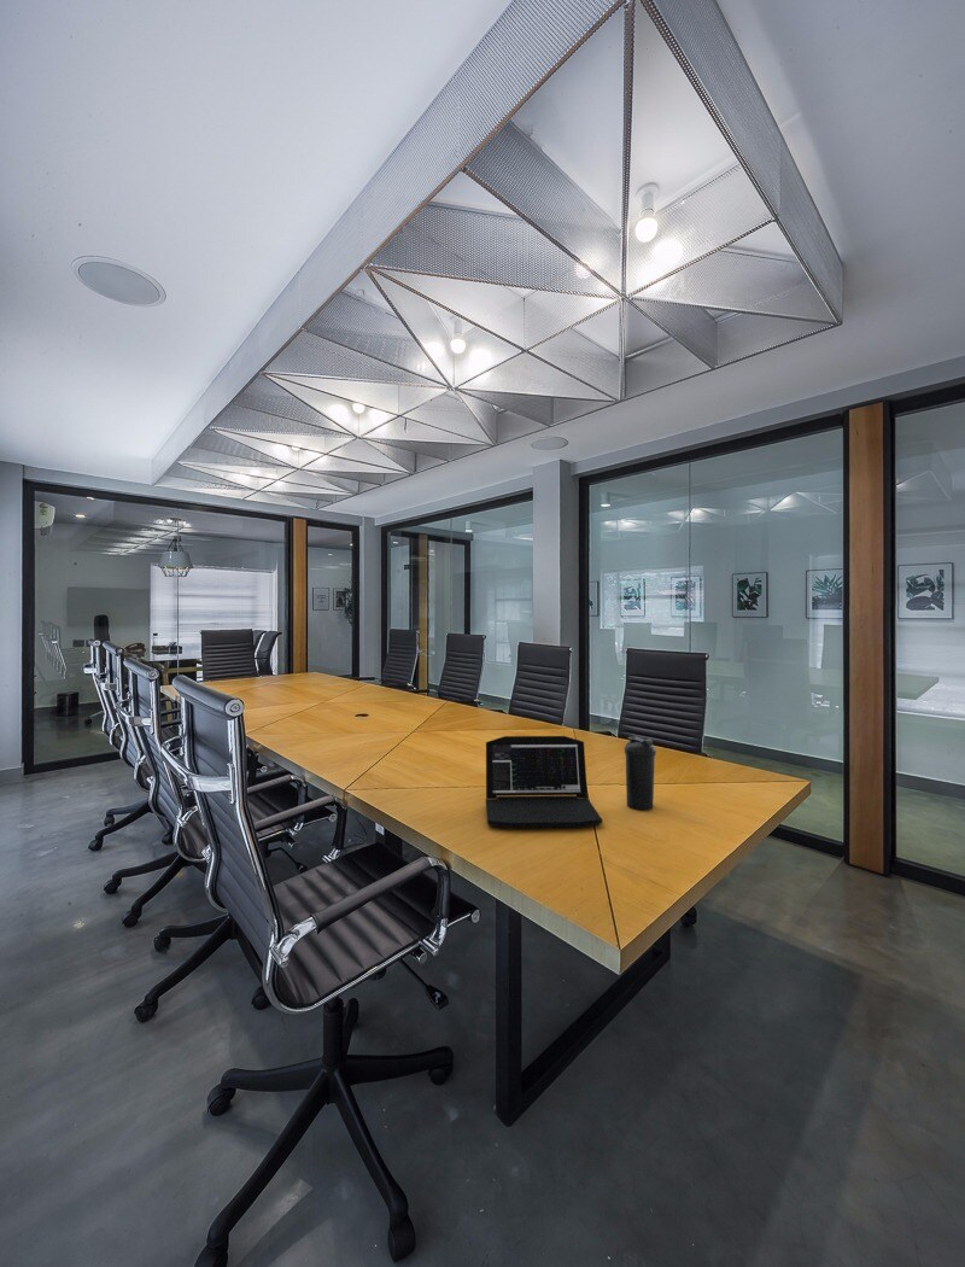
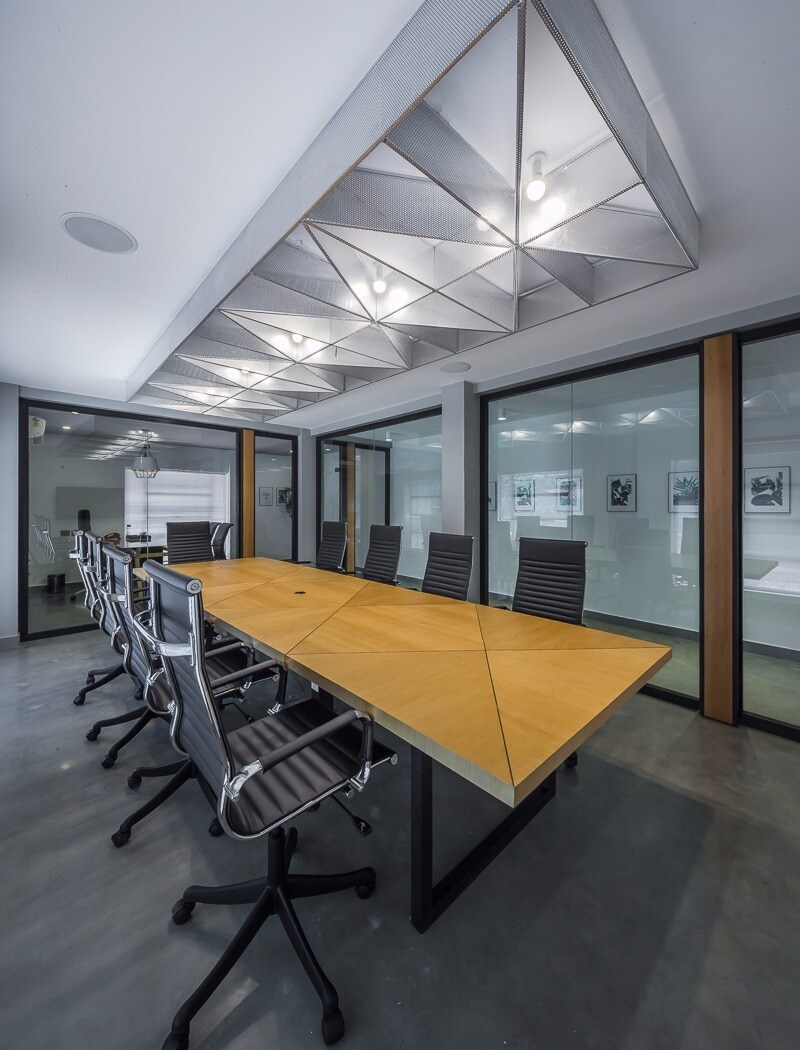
- water bottle [624,735,657,811]
- laptop [485,735,603,830]
